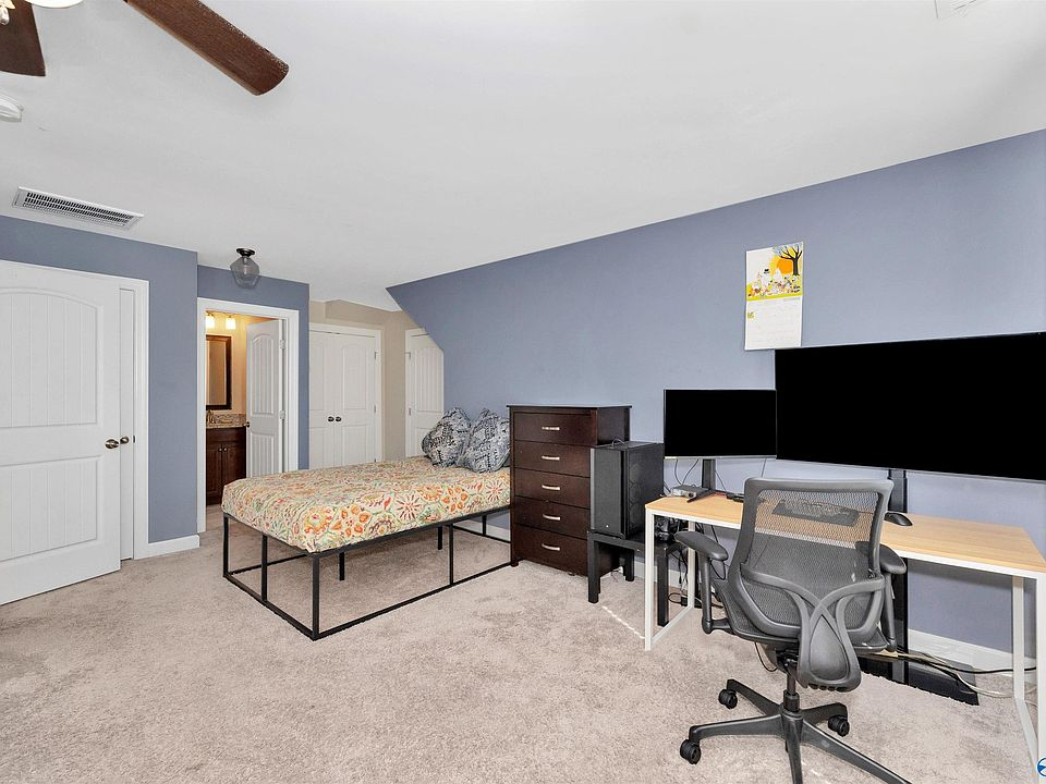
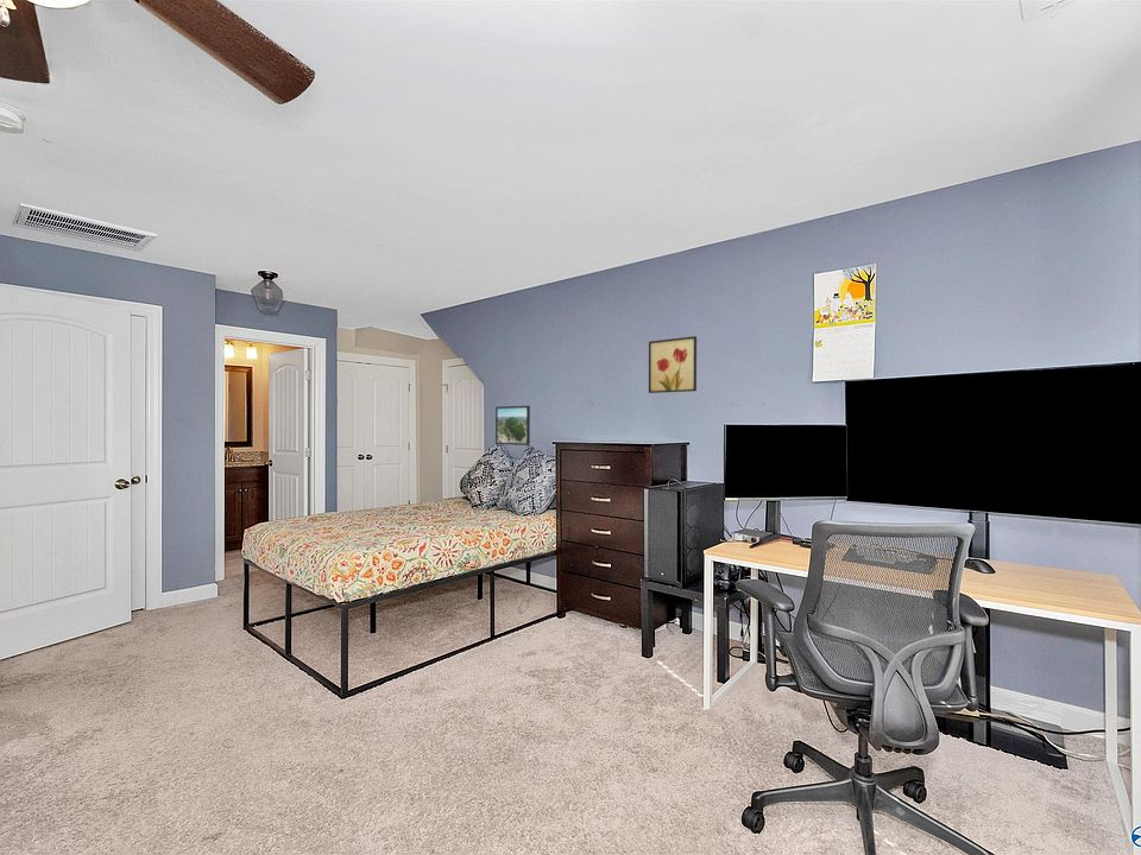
+ wall art [648,335,698,394]
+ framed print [494,405,531,446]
